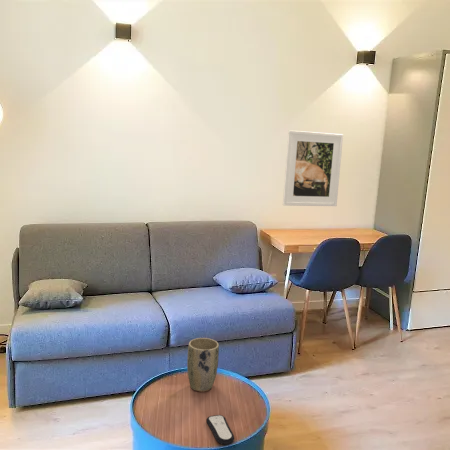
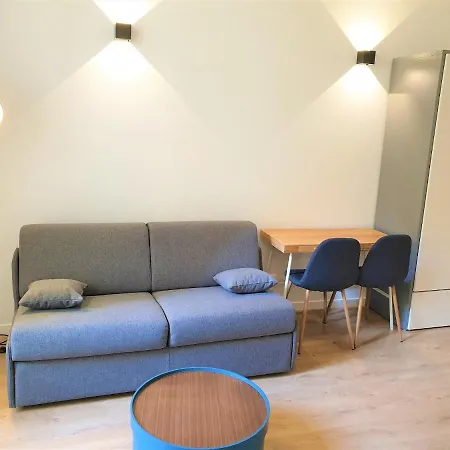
- remote control [206,414,235,445]
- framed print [282,129,344,207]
- plant pot [186,337,220,393]
